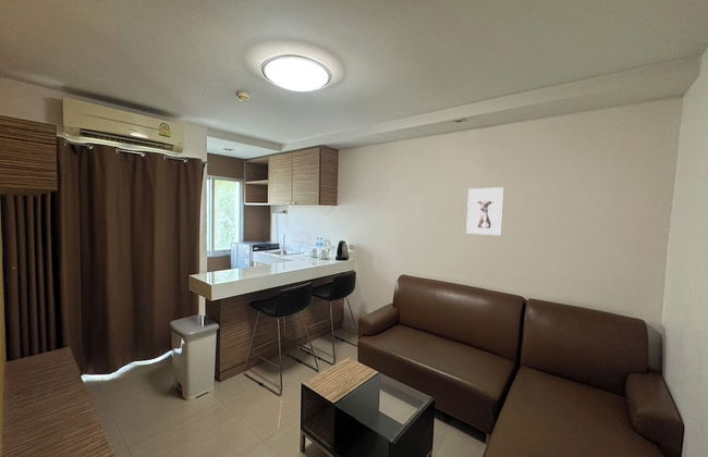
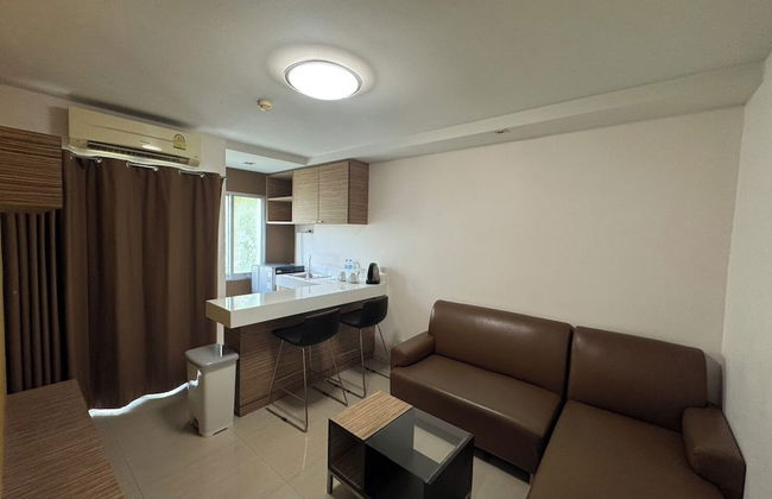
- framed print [465,186,505,236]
